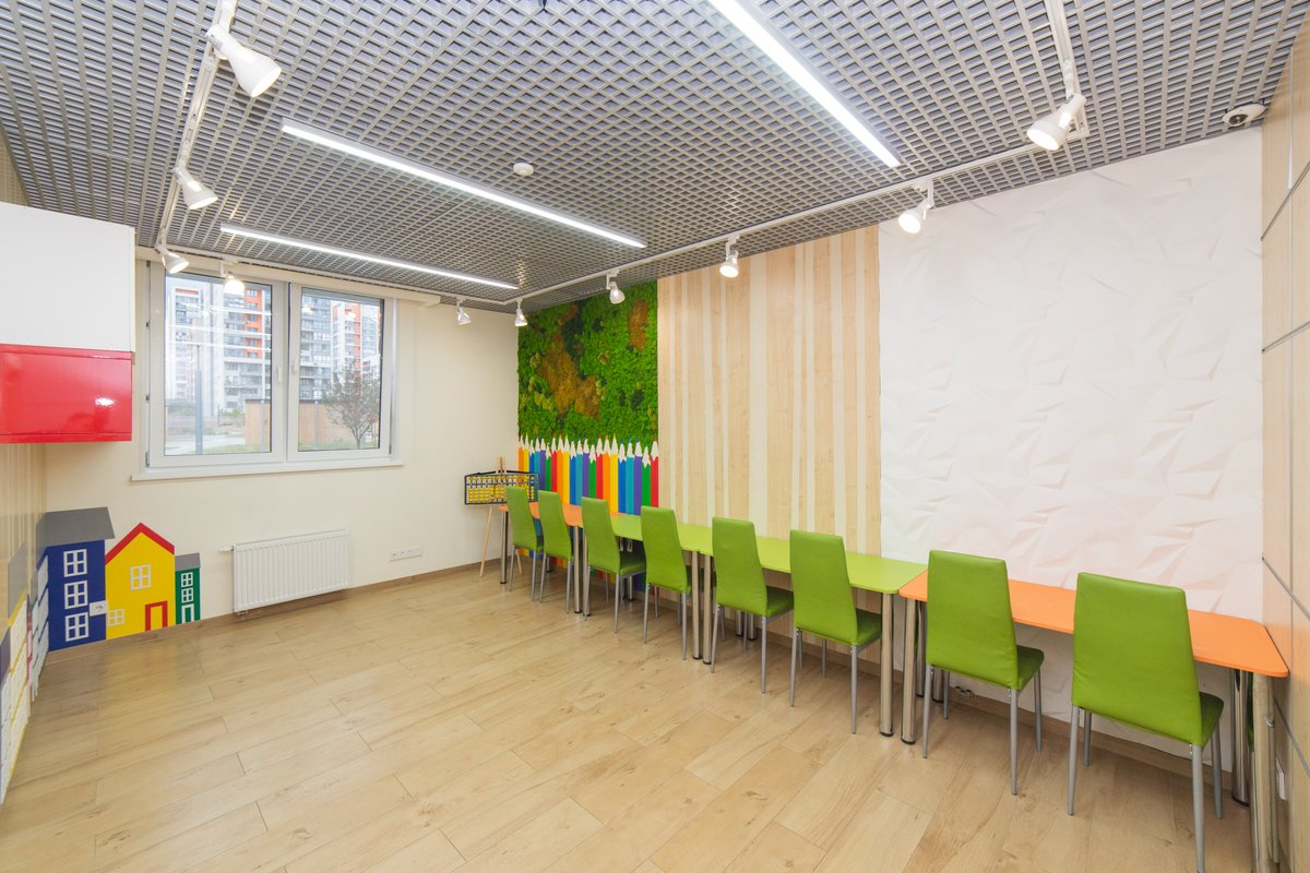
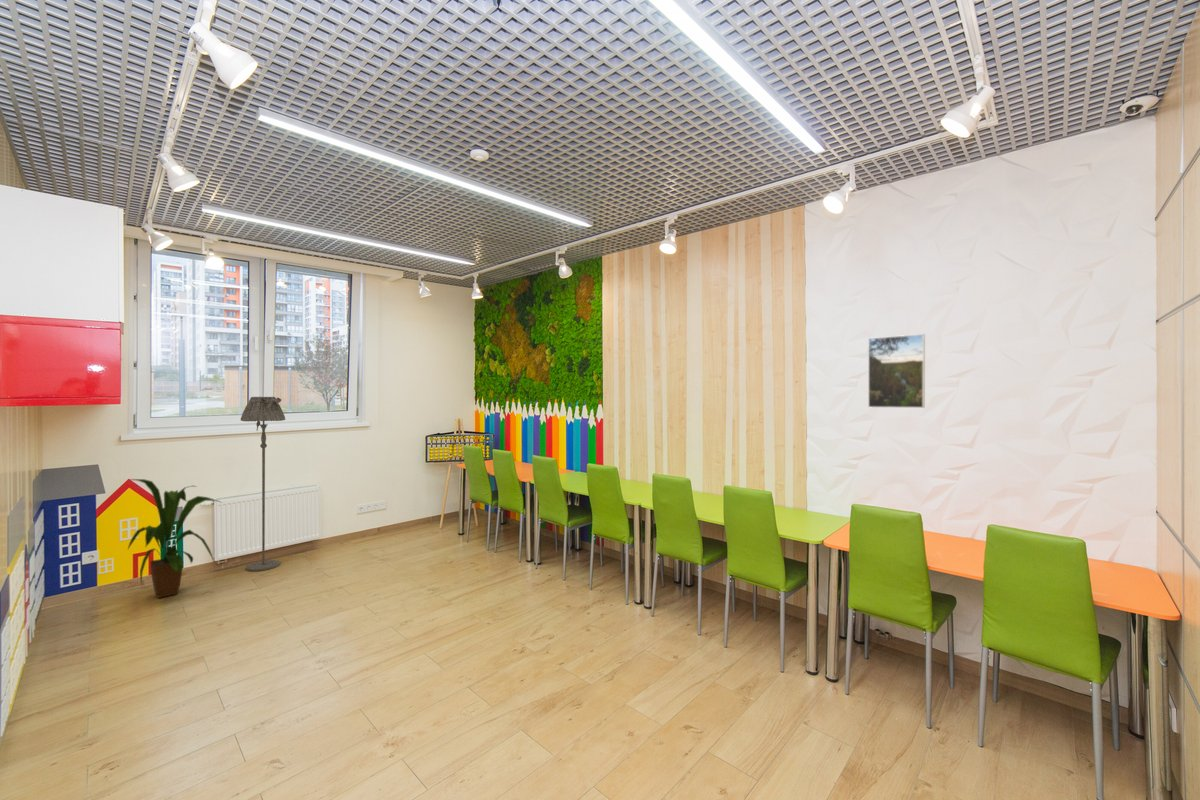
+ floor lamp [240,396,286,572]
+ house plant [127,478,223,599]
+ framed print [867,333,926,409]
